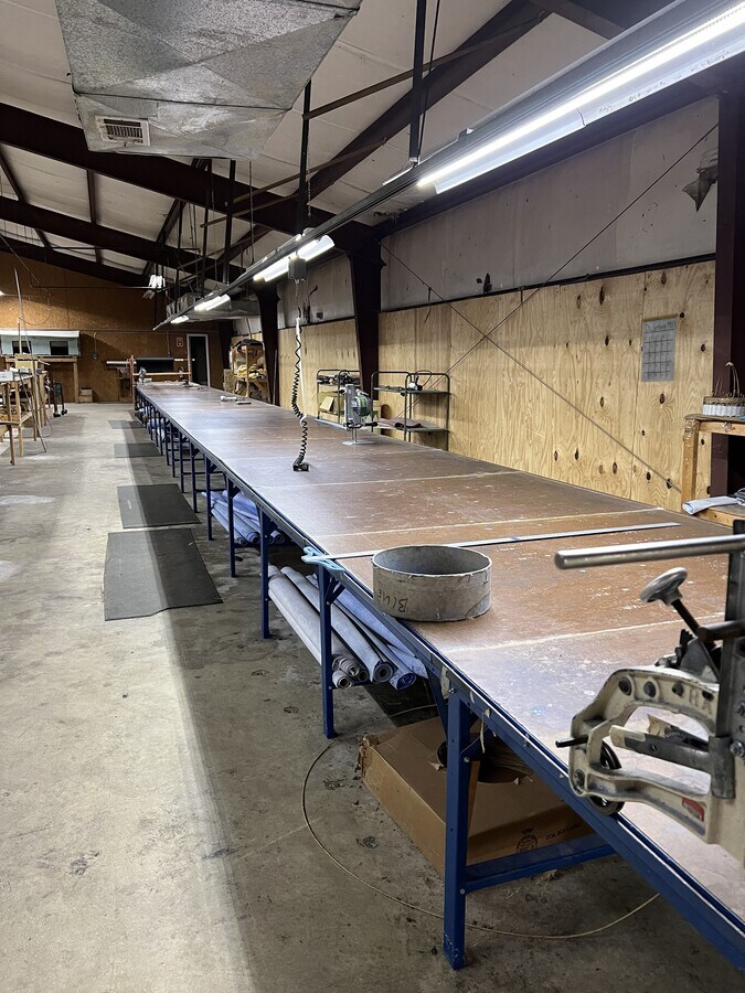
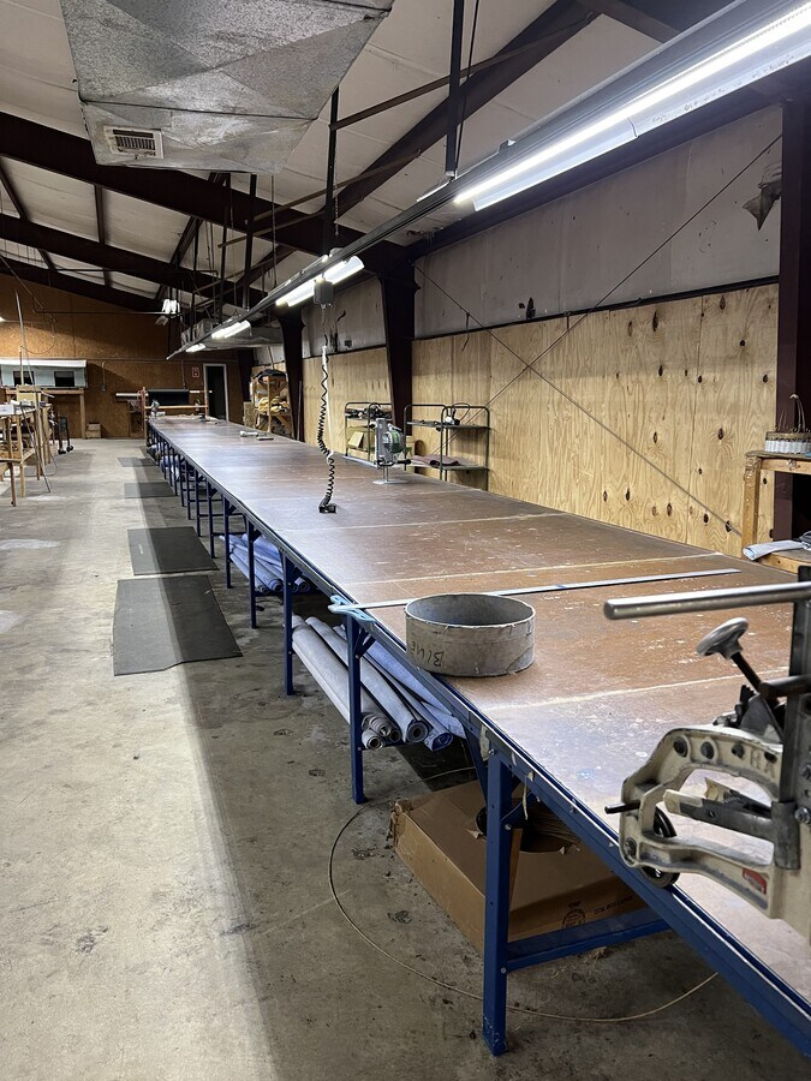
- calendar [640,301,680,383]
